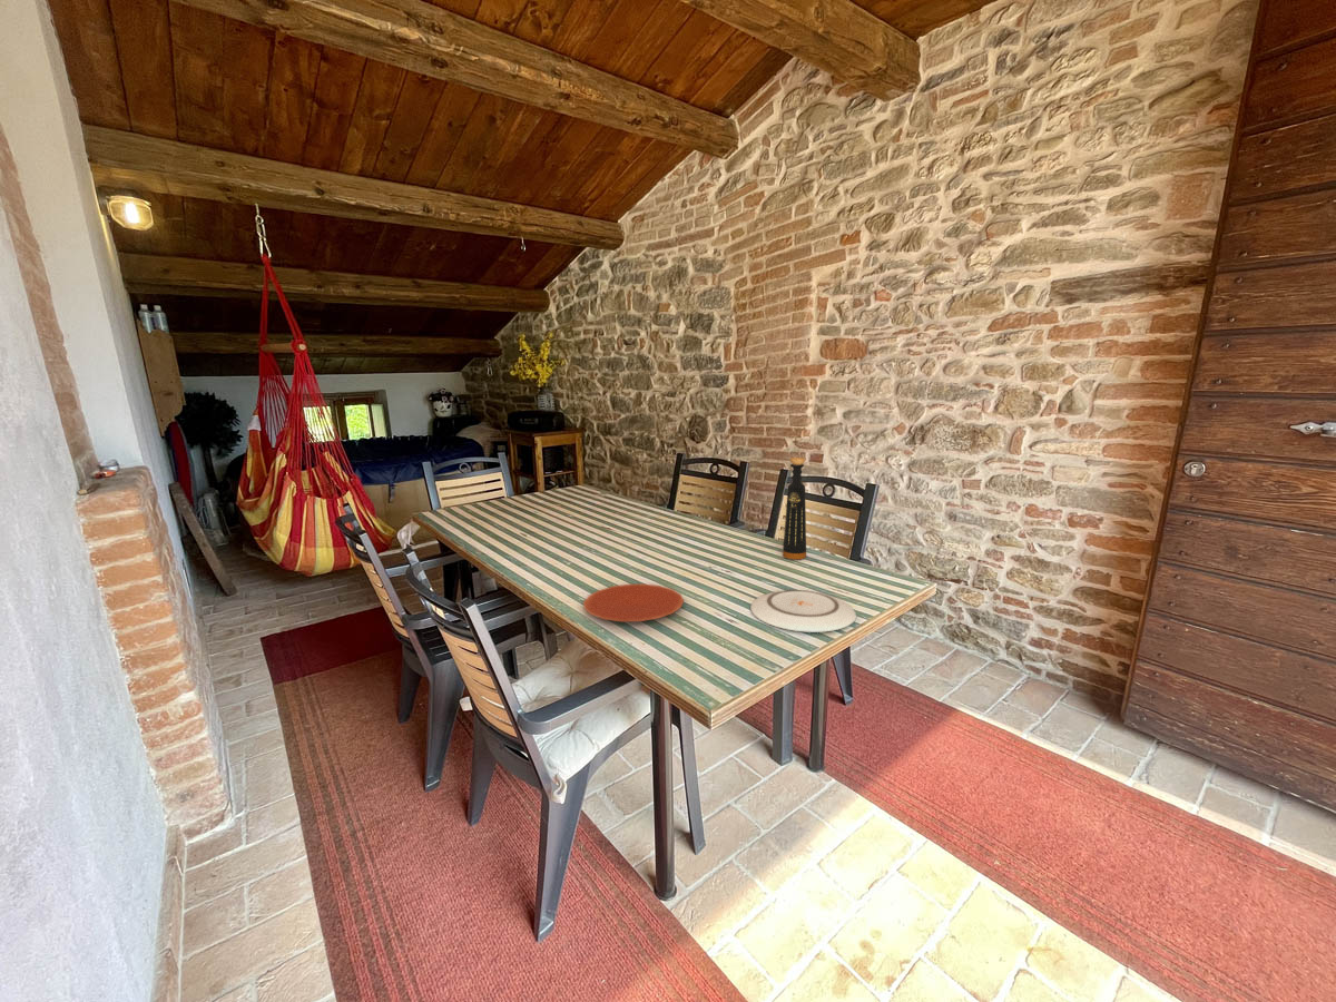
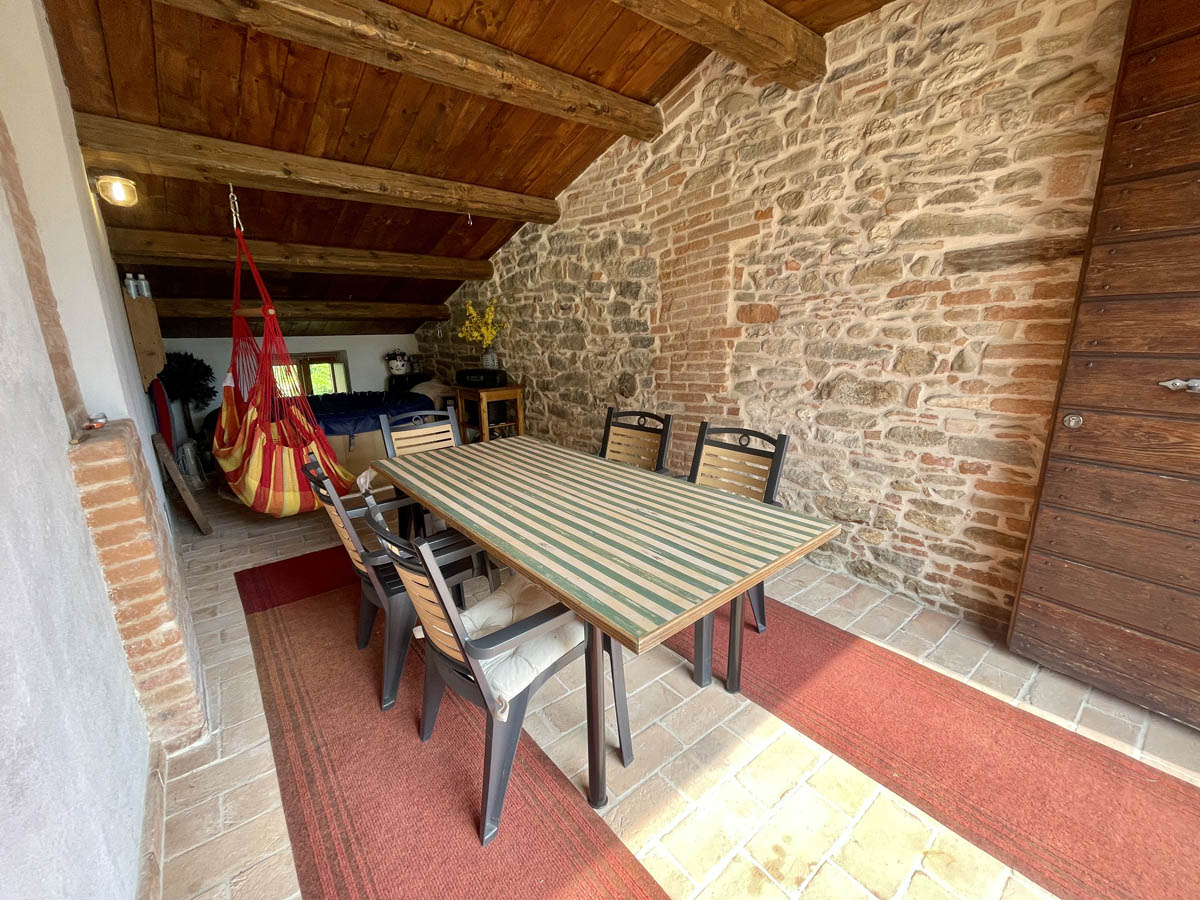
- bottle [782,456,807,561]
- plate [582,582,685,622]
- plate [749,589,857,633]
